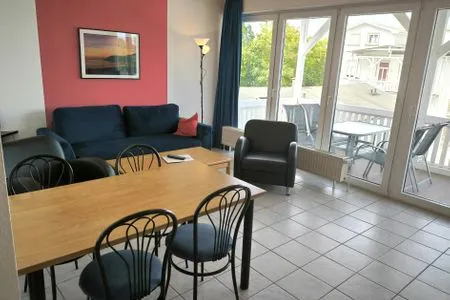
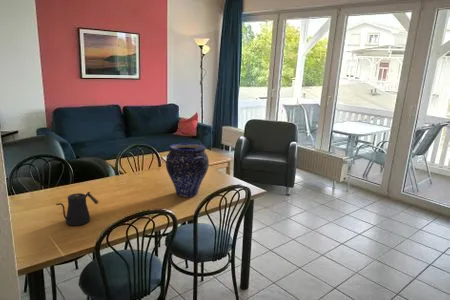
+ kettle [55,191,100,226]
+ vase [165,142,210,198]
